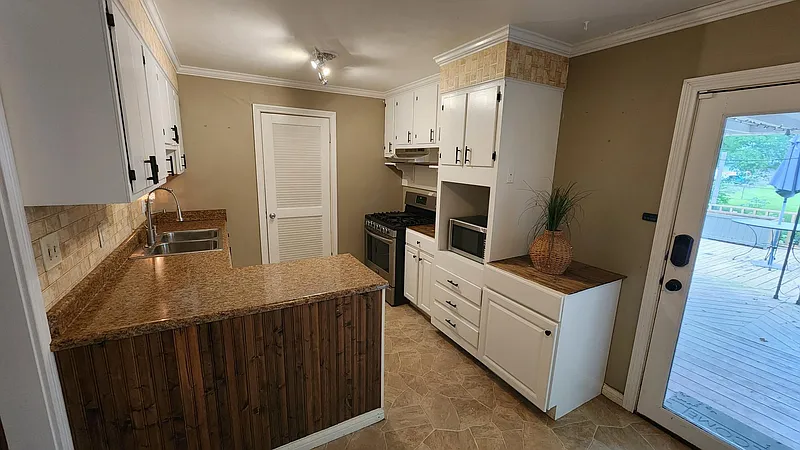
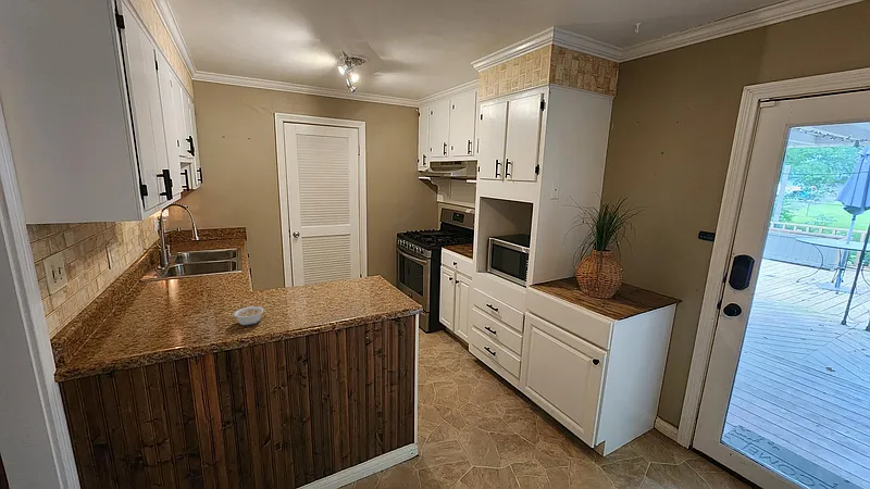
+ legume [231,305,264,326]
